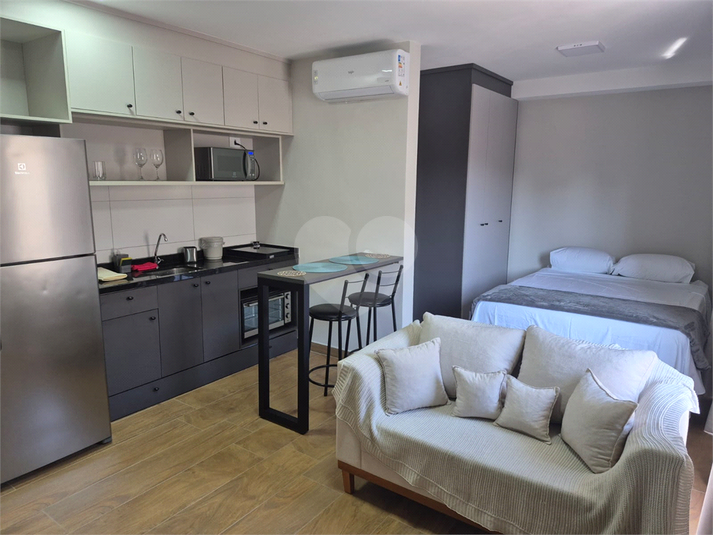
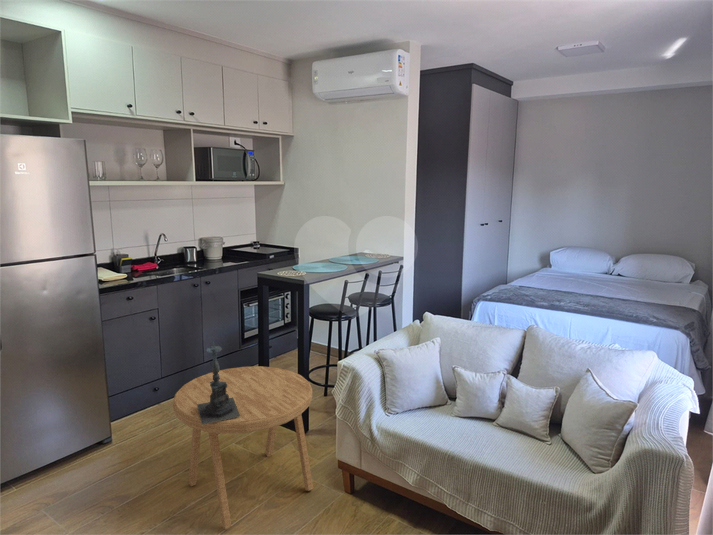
+ candle holder [197,337,240,425]
+ side table [172,365,314,530]
